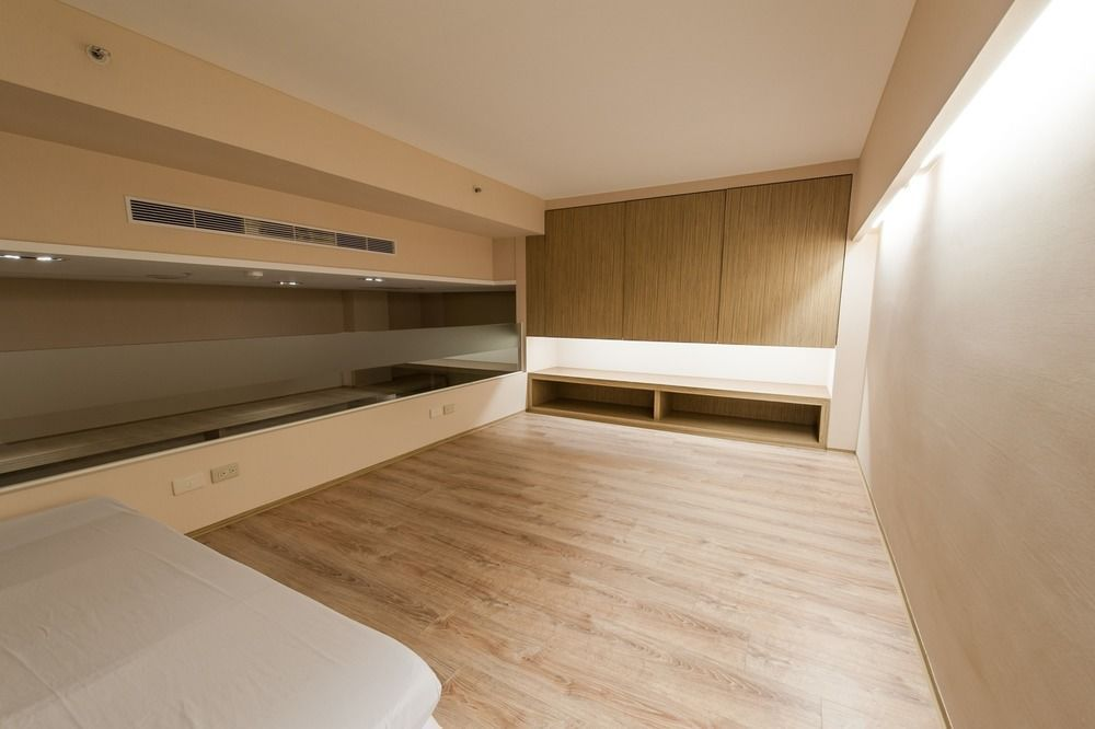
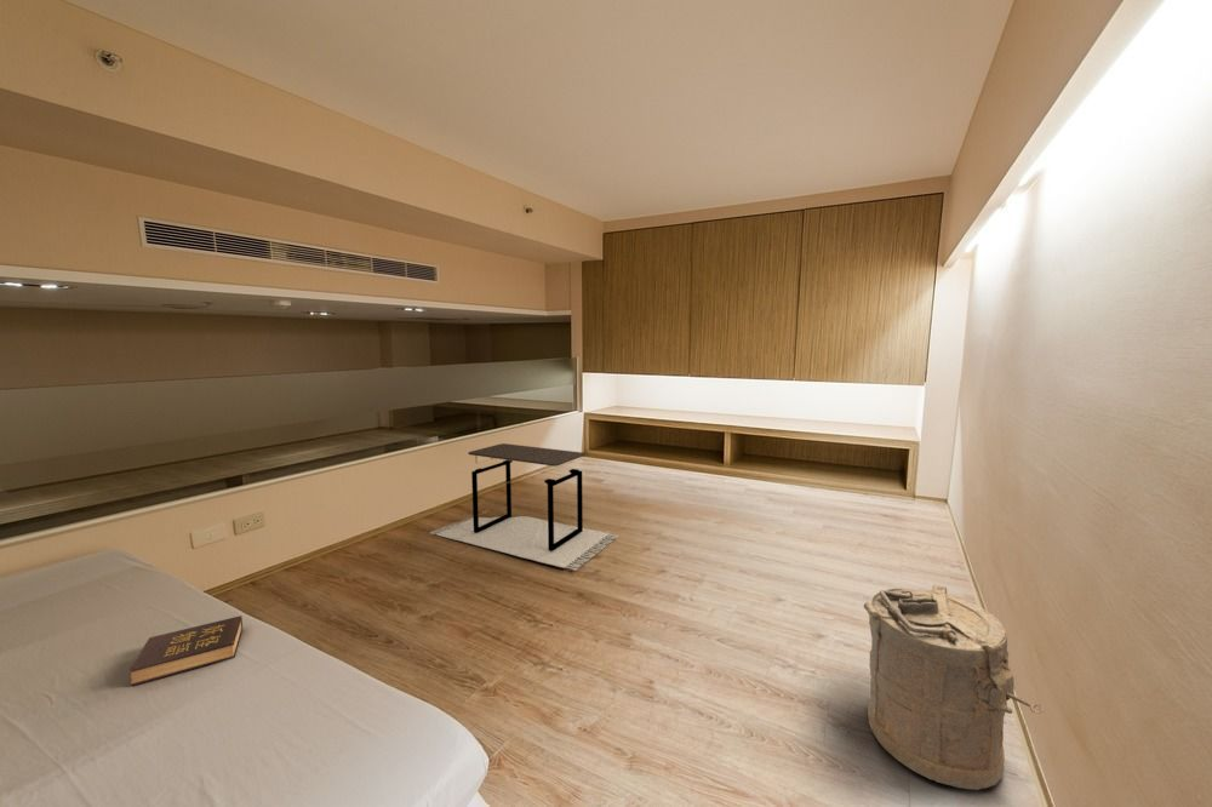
+ laundry hamper [863,584,1045,791]
+ desk [429,442,619,572]
+ hardback book [128,614,244,687]
